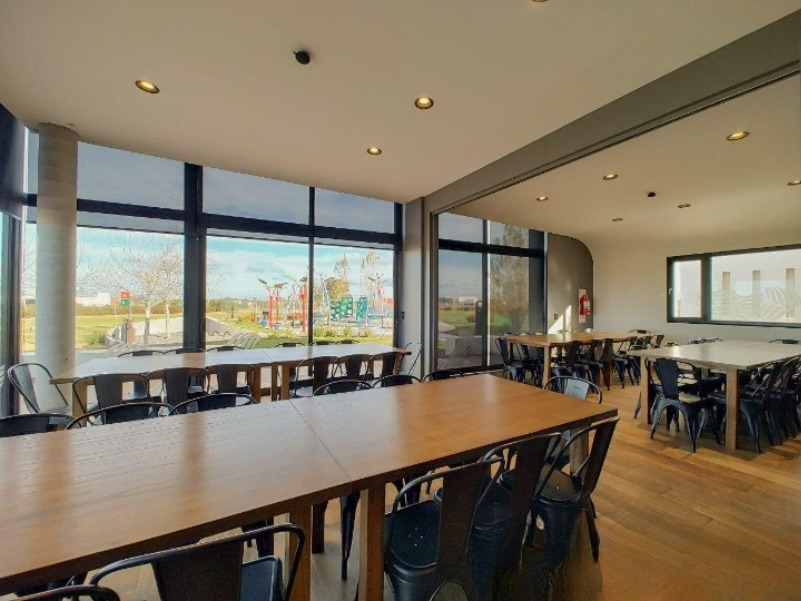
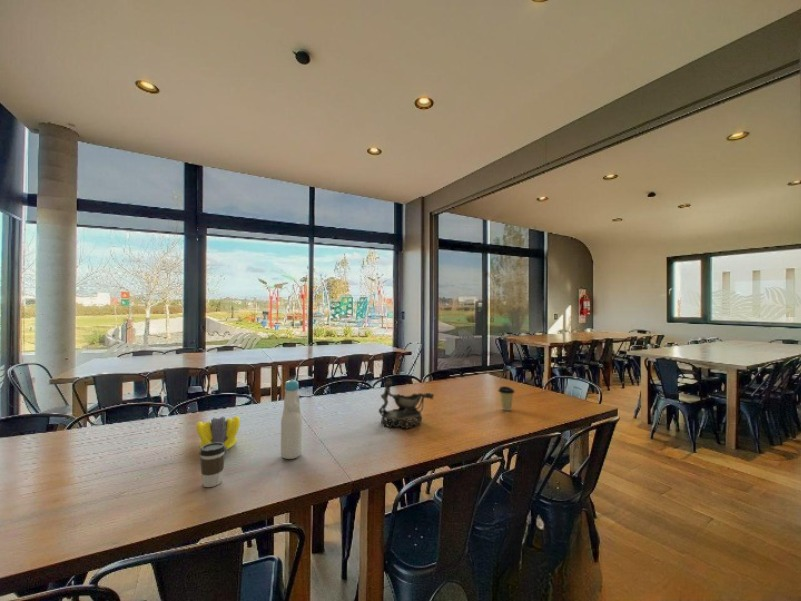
+ coffee cup [199,442,226,488]
+ banana bunch [195,415,241,453]
+ coffee cup [497,385,516,411]
+ bottle [280,378,303,460]
+ decorative bowl [378,378,435,430]
